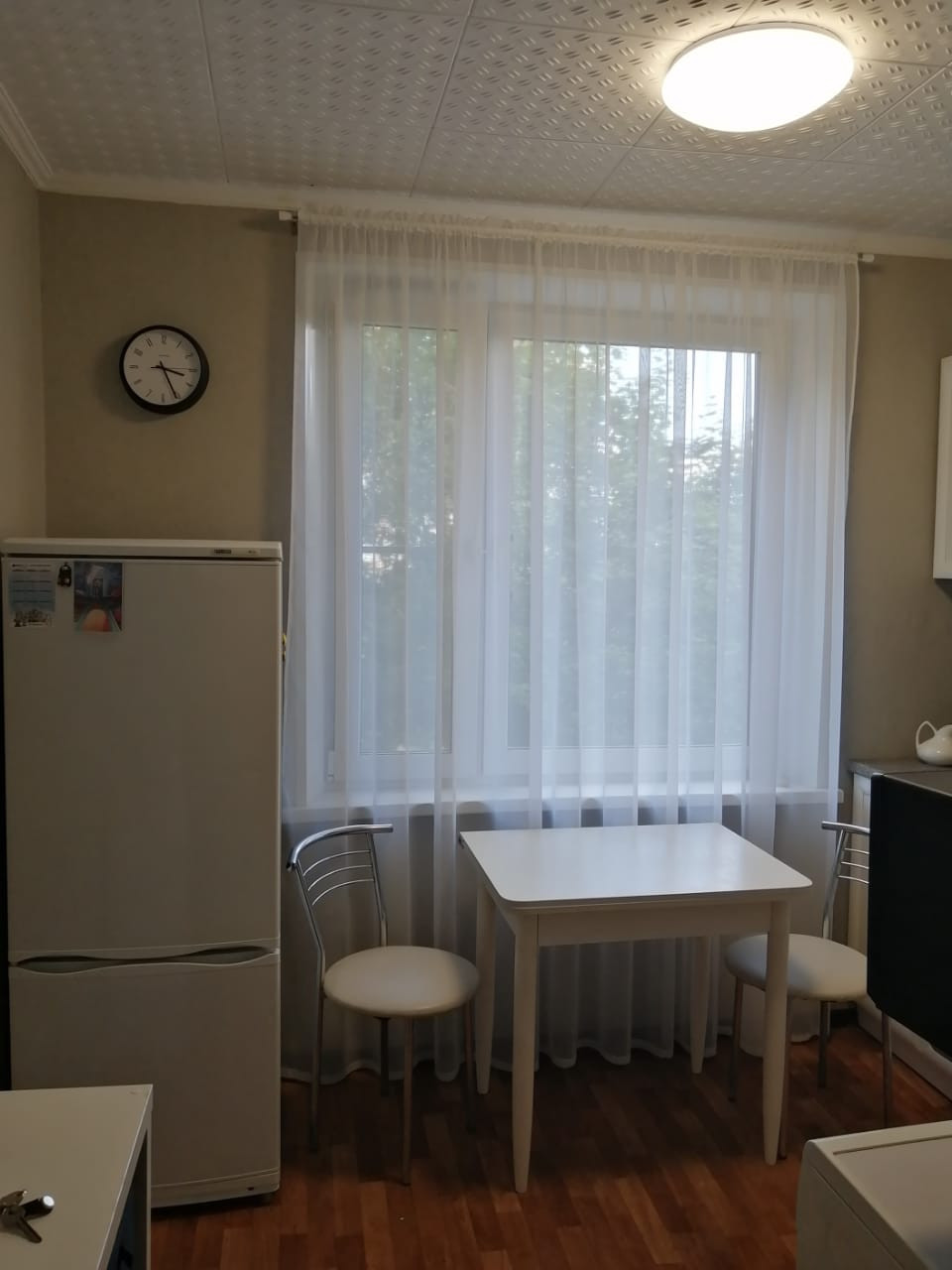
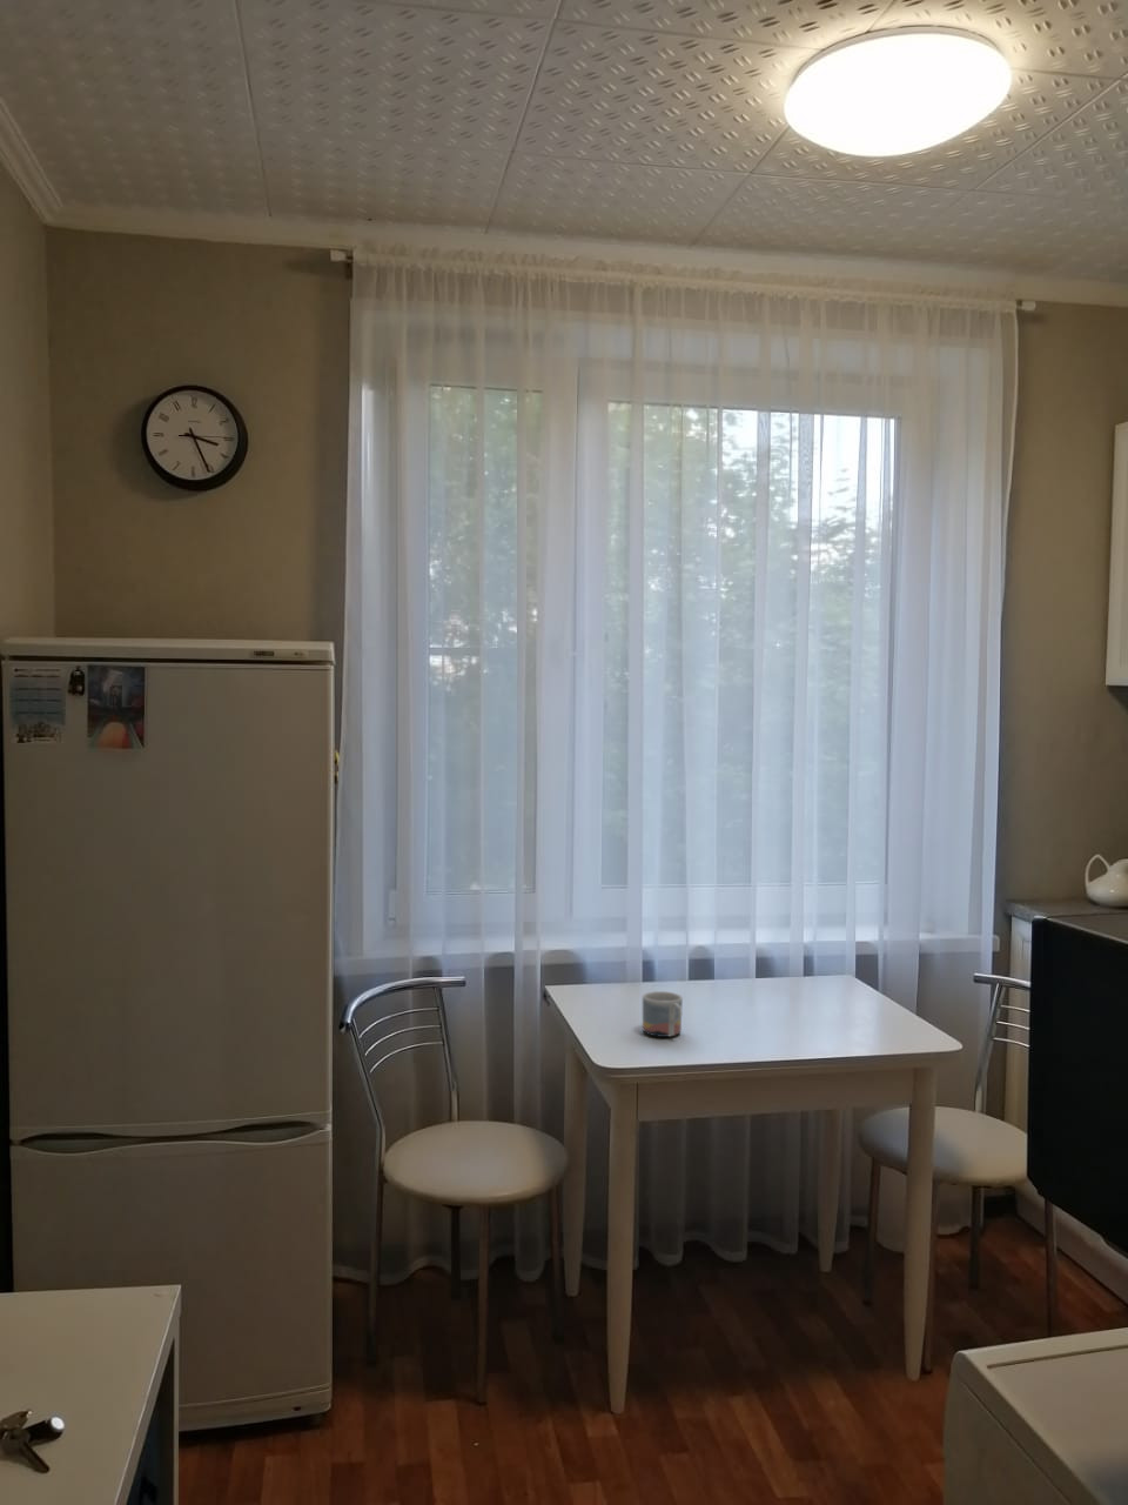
+ mug [641,990,684,1038]
